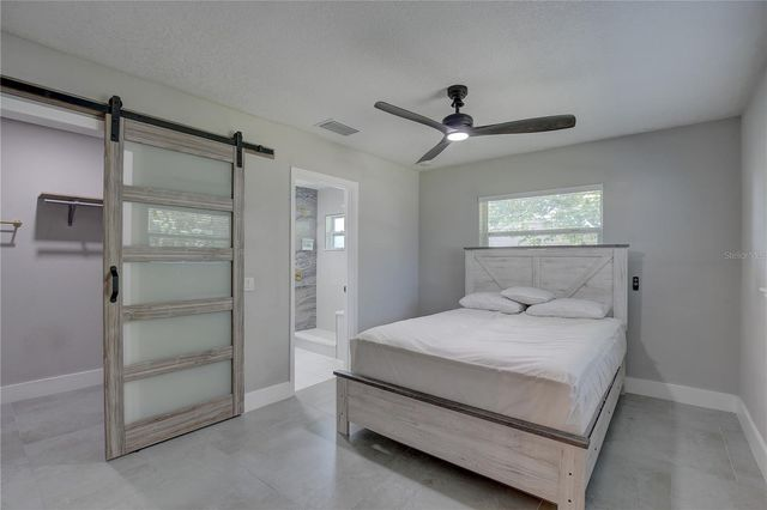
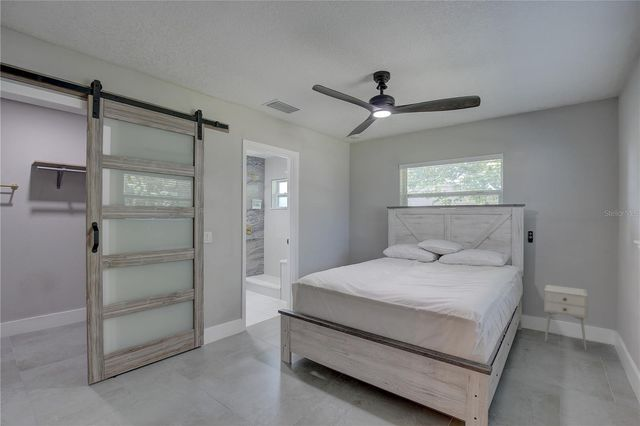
+ nightstand [543,284,589,351]
